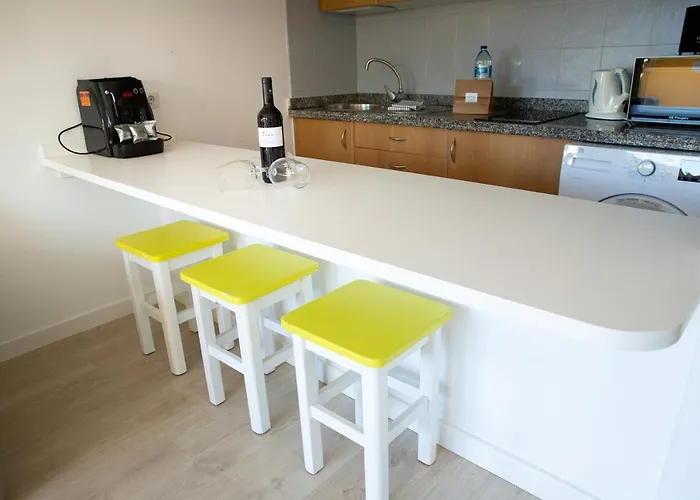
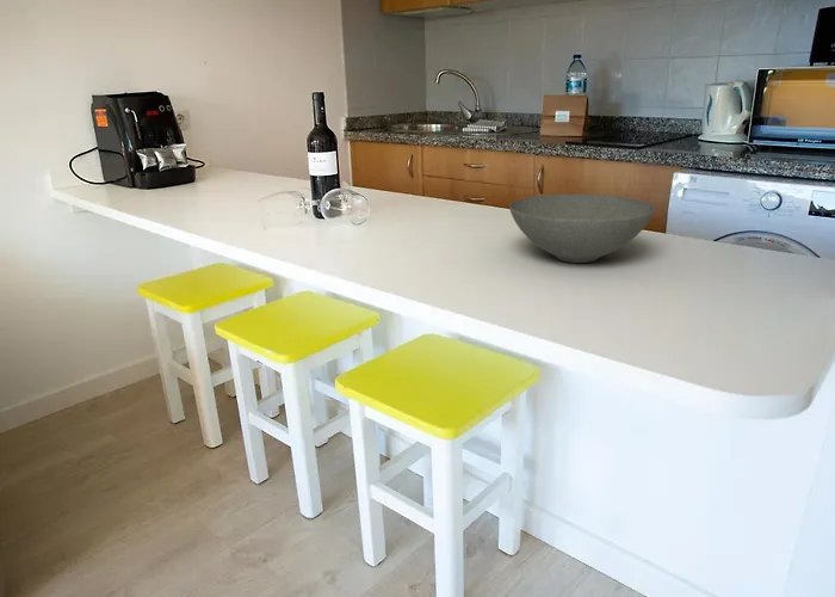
+ bowl [508,193,656,264]
